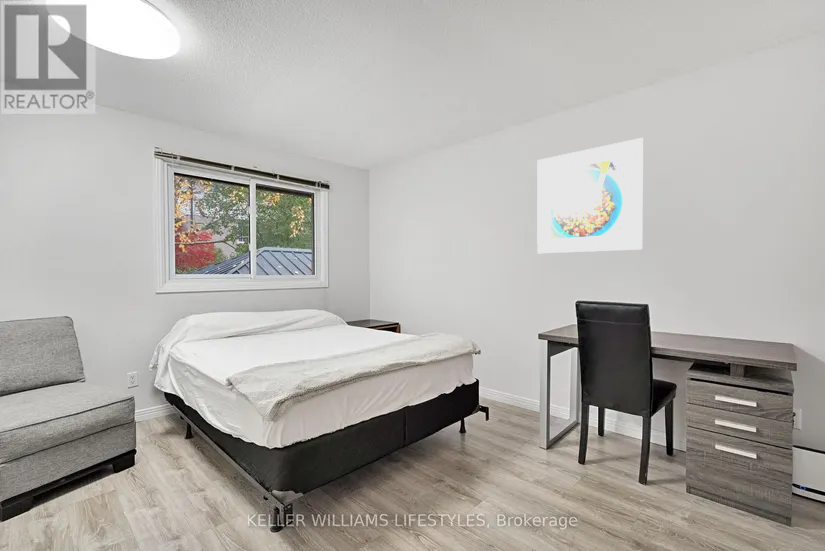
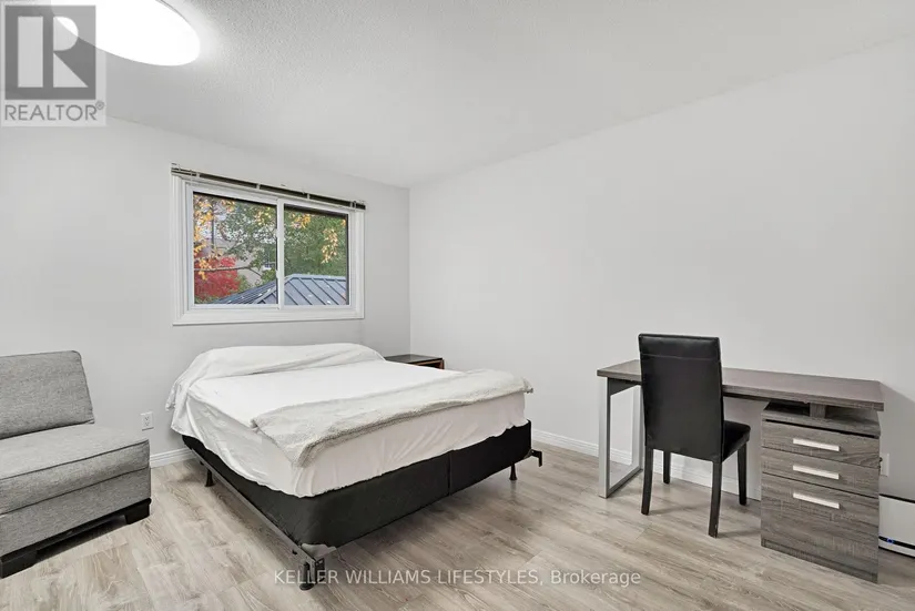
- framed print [536,137,644,254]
